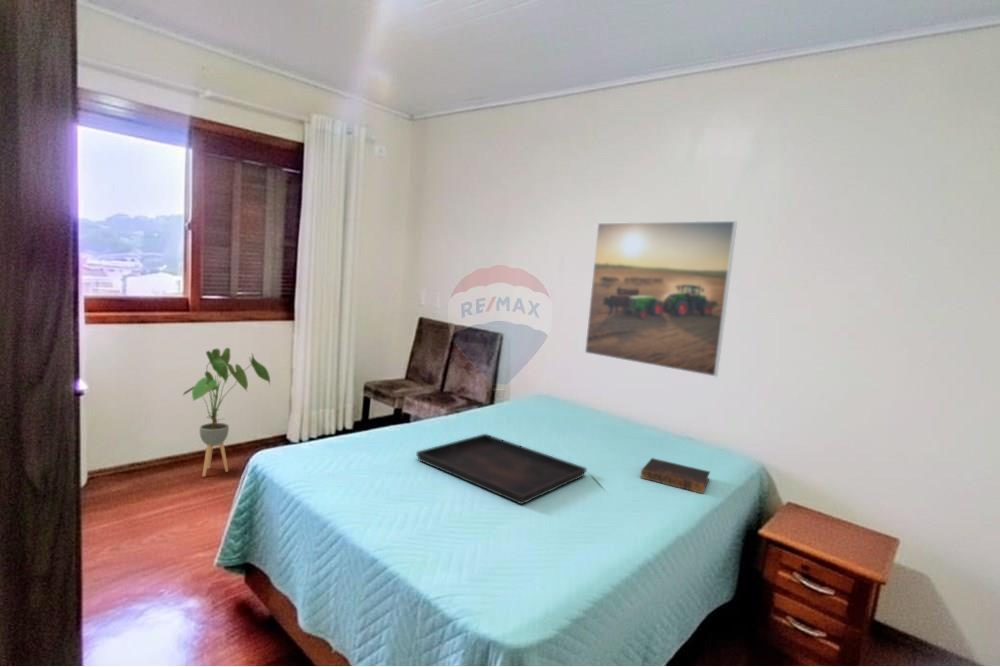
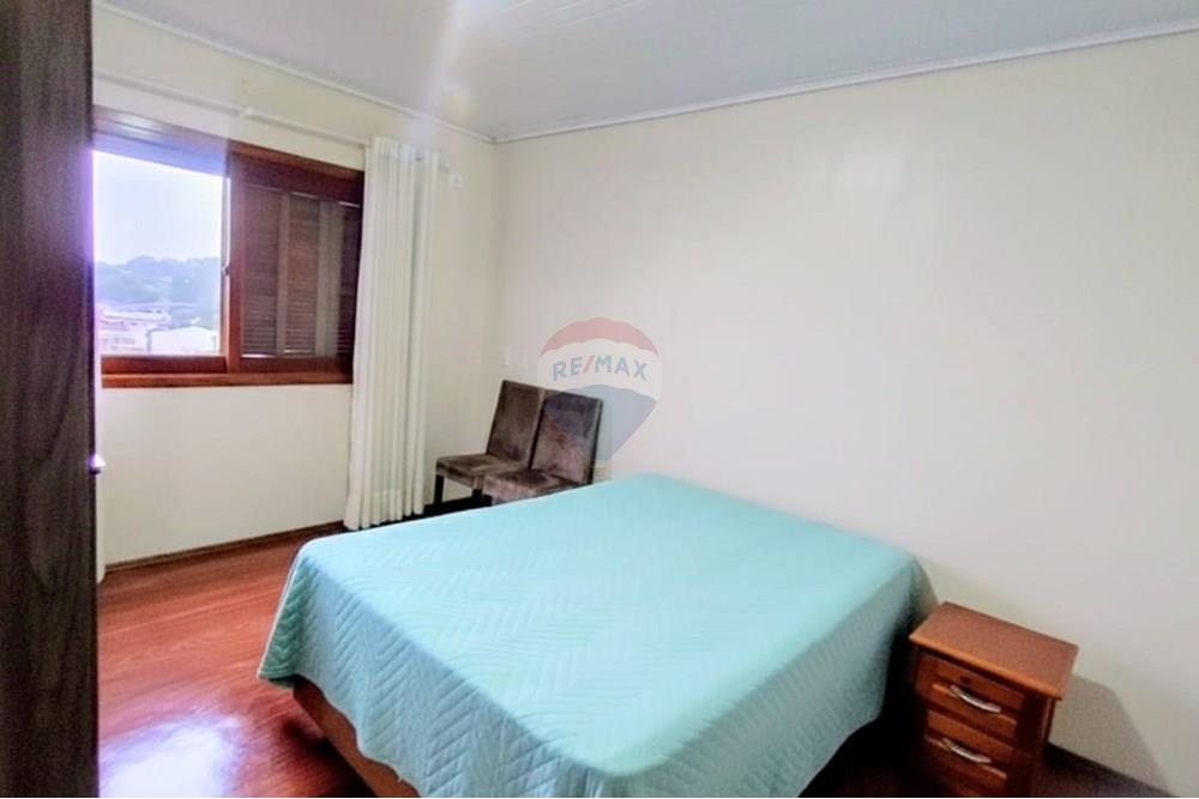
- book [640,457,711,495]
- house plant [182,347,271,477]
- serving tray [415,433,588,505]
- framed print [584,220,738,378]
